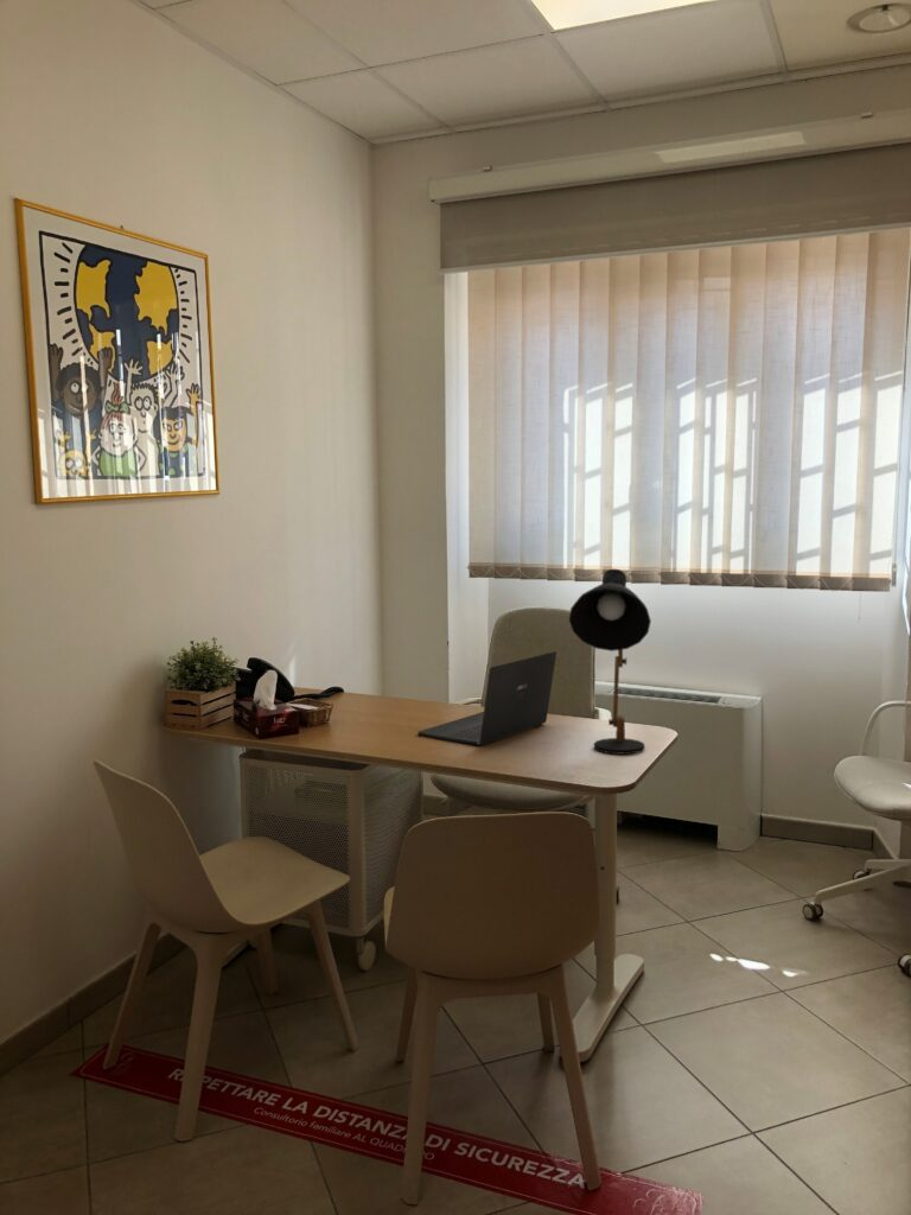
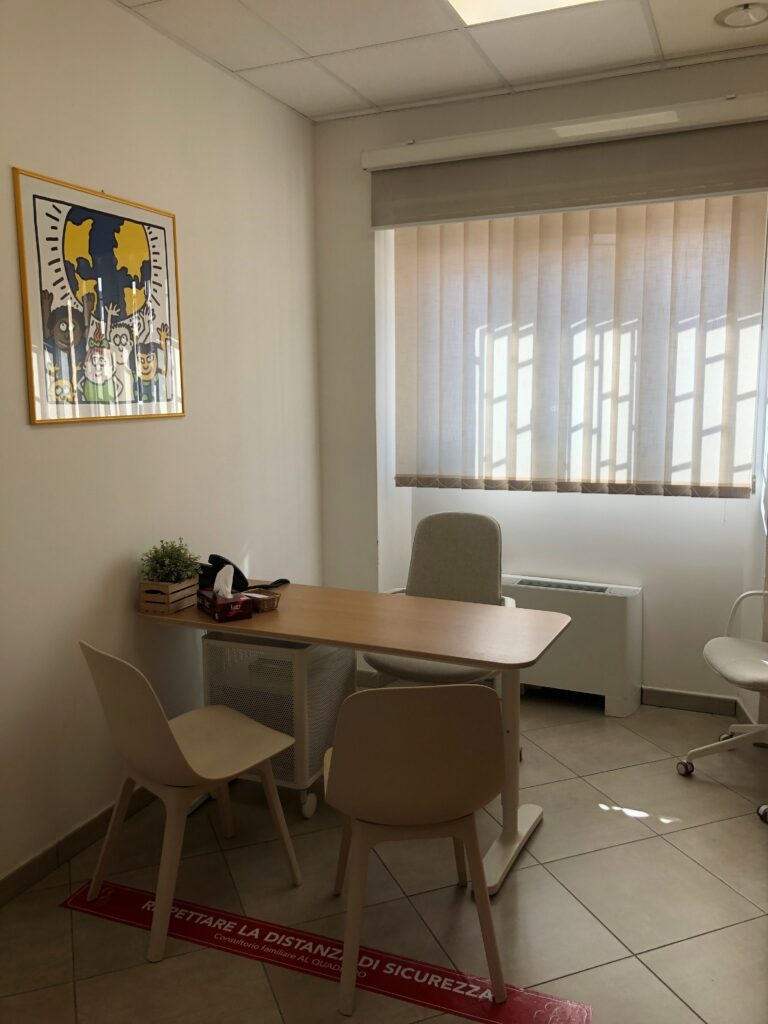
- desk lamp [568,567,652,756]
- laptop [416,650,558,746]
